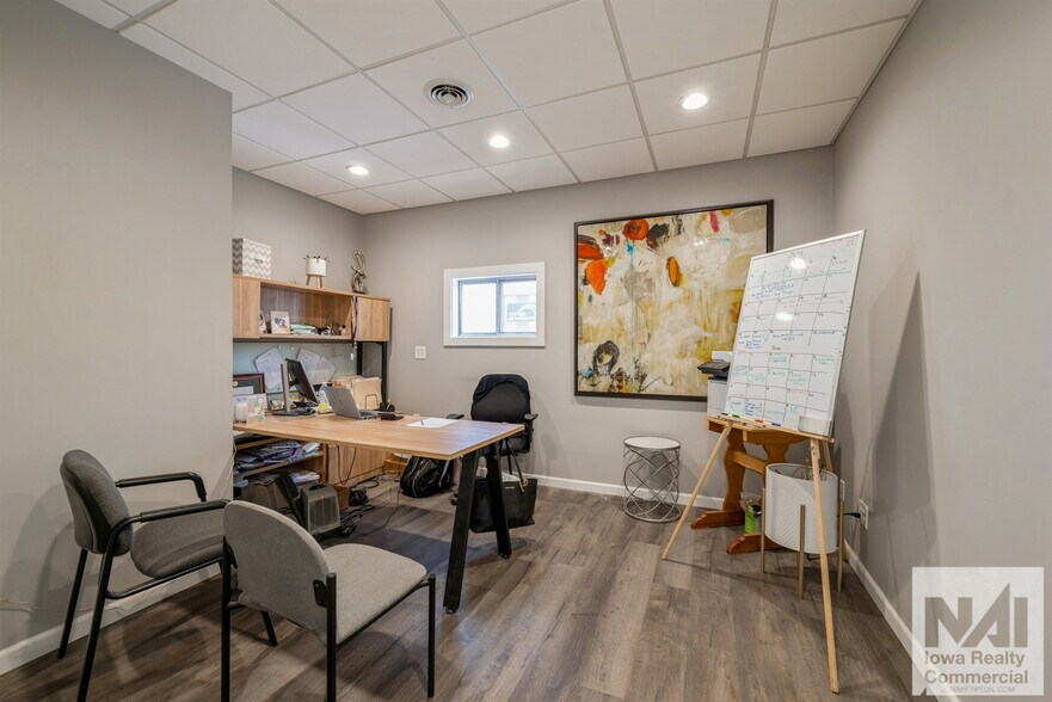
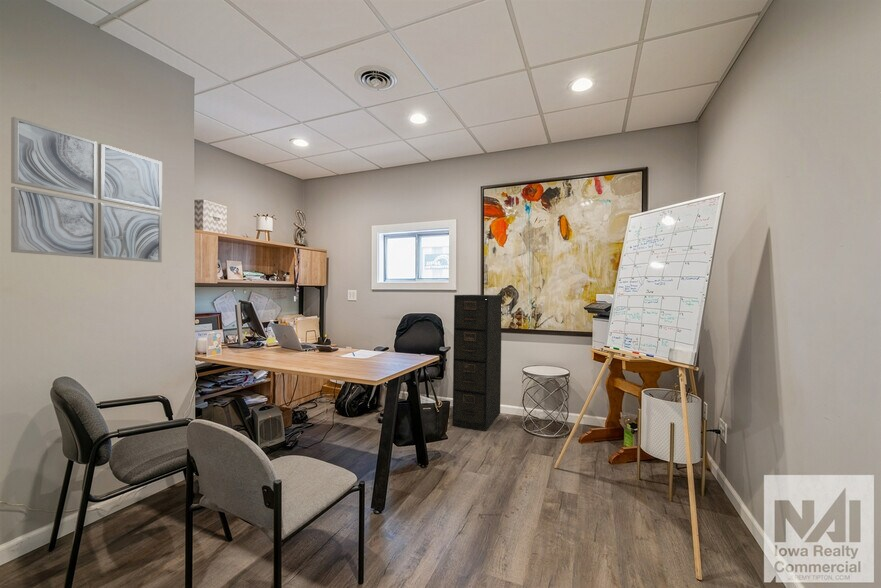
+ filing cabinet [452,294,503,432]
+ wall art [10,116,163,263]
